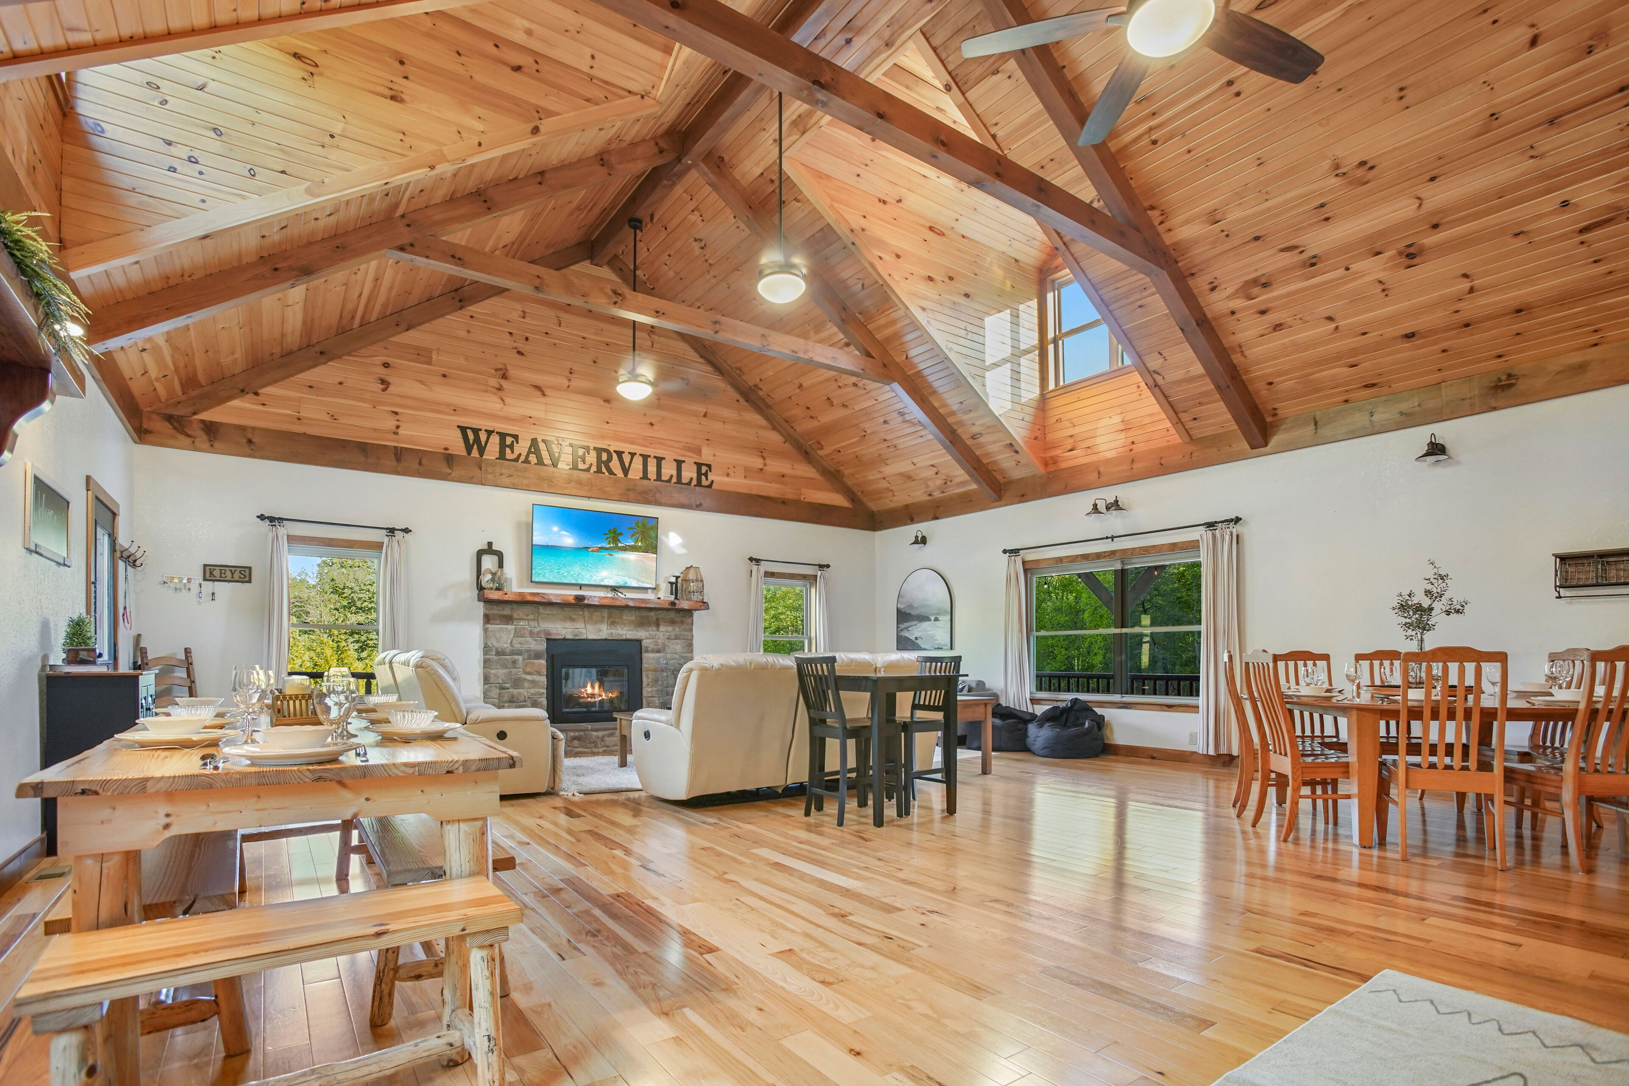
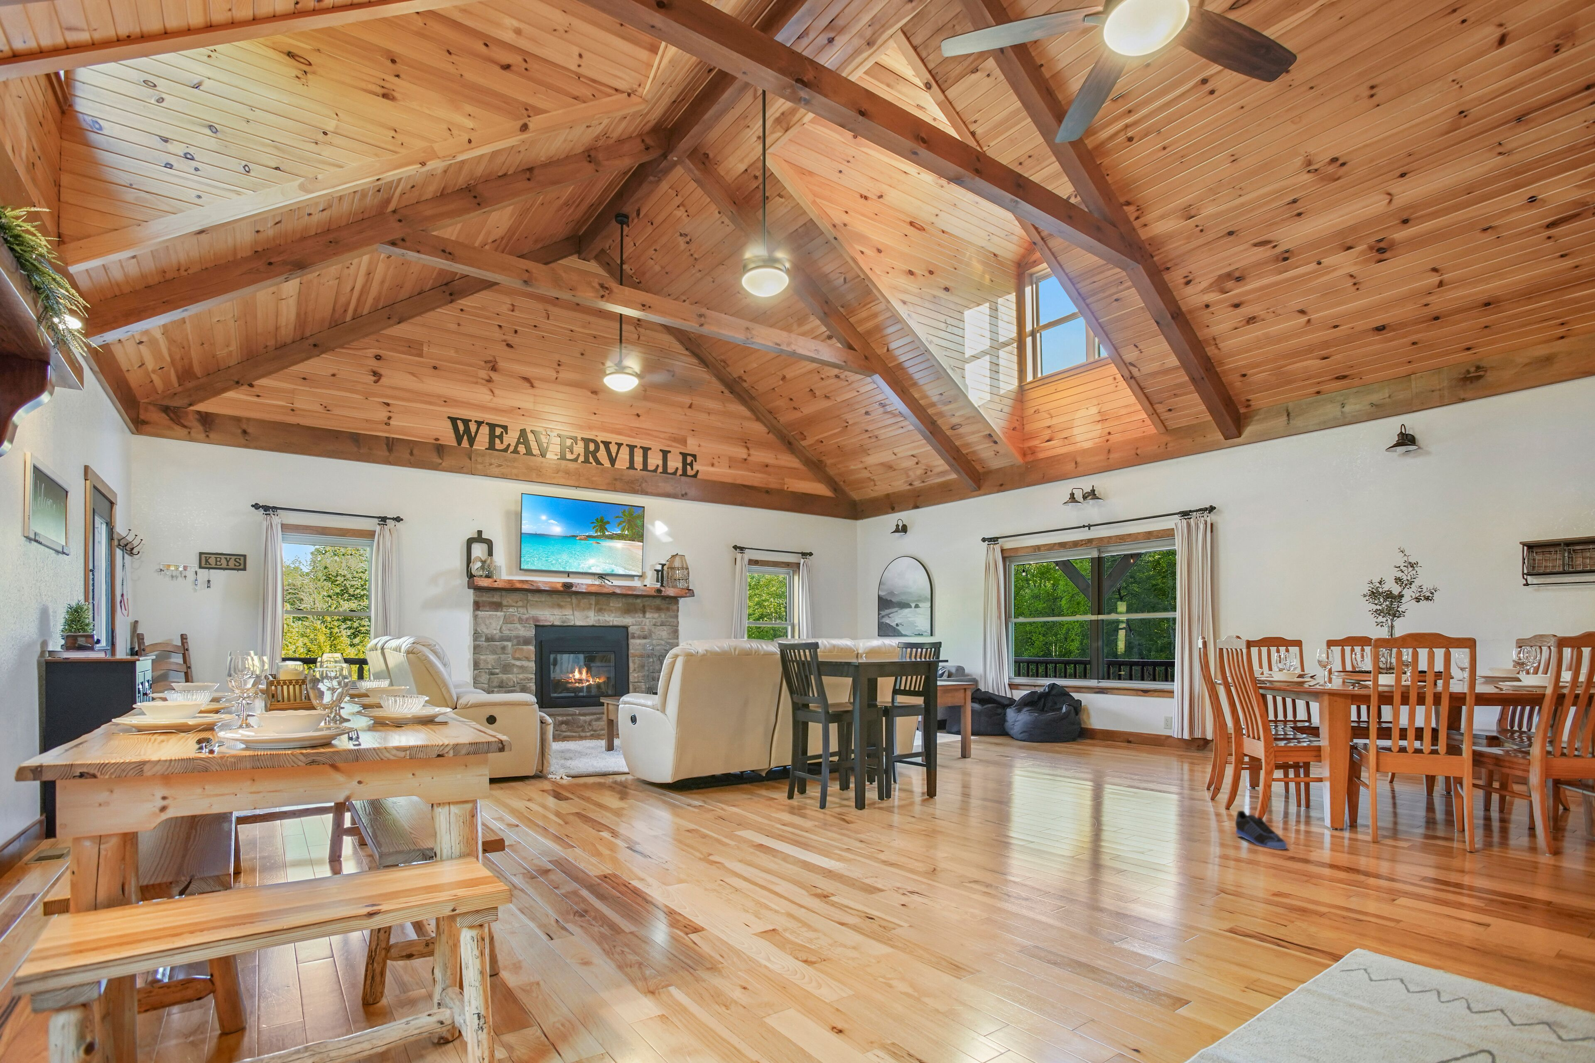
+ sneaker [1235,810,1288,849]
